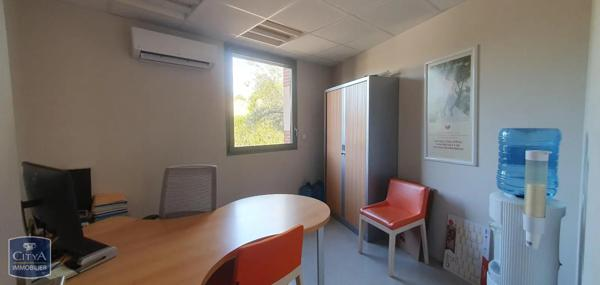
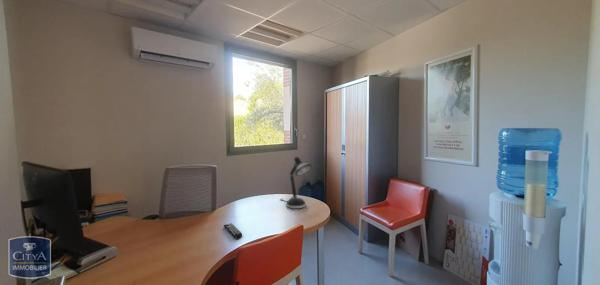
+ desk lamp [279,156,312,209]
+ remote control [223,222,243,240]
